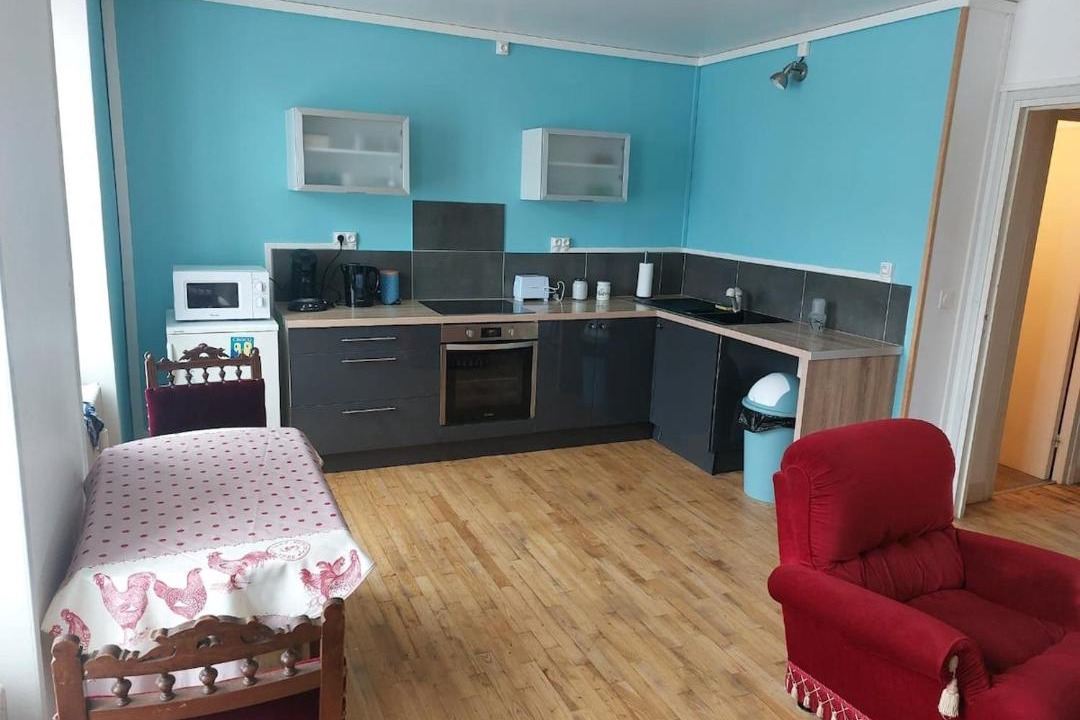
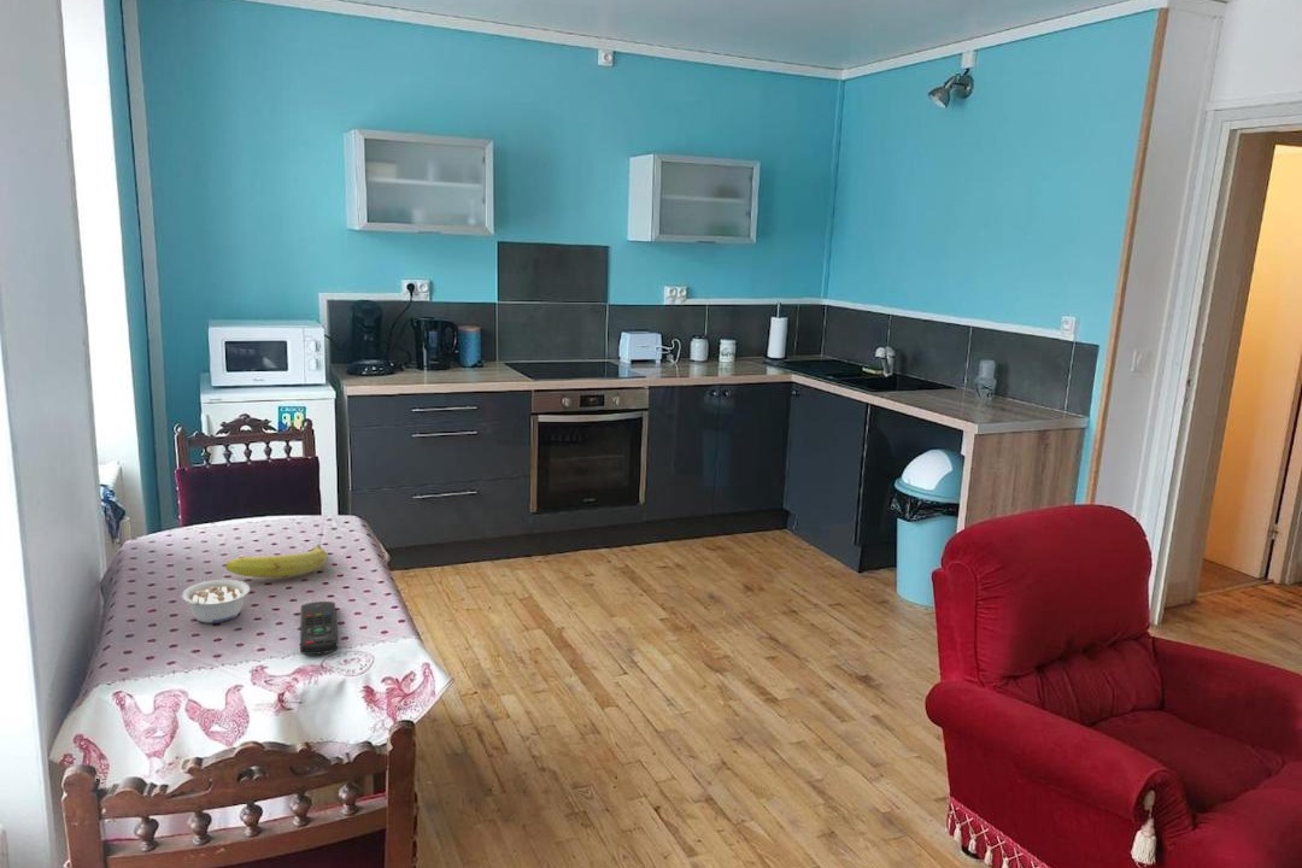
+ remote control [299,600,339,656]
+ fruit [224,544,329,579]
+ legume [181,579,251,623]
